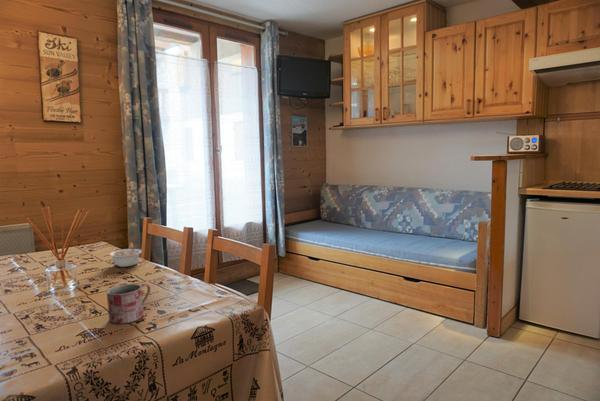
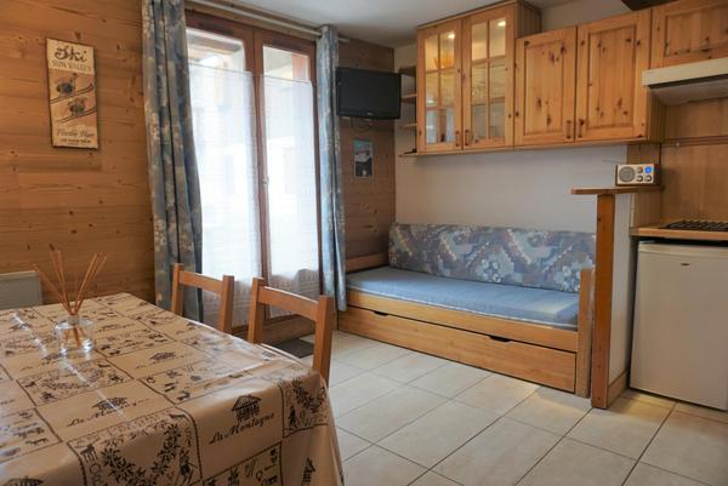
- mug [106,282,152,325]
- legume [108,244,143,268]
